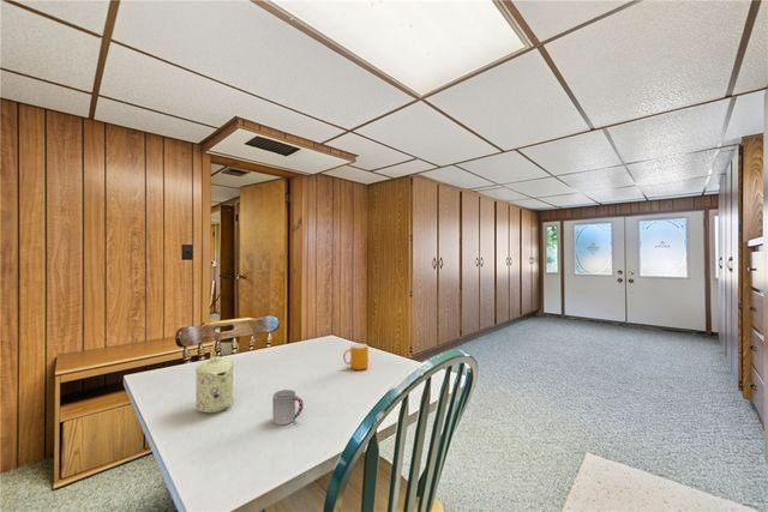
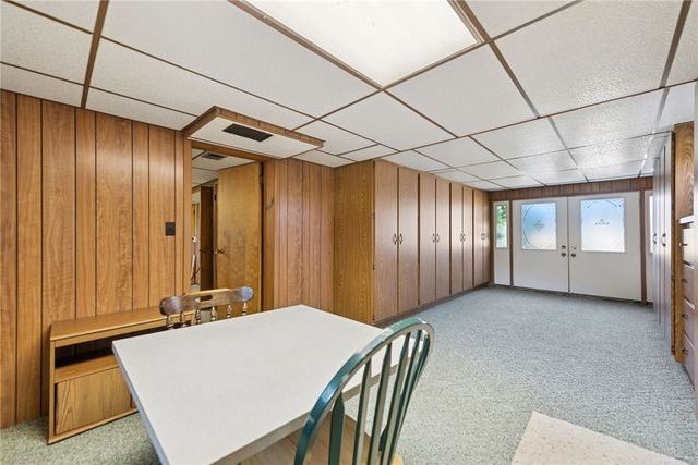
- cup [271,388,305,426]
- mug [193,355,235,415]
- mug [342,343,370,371]
